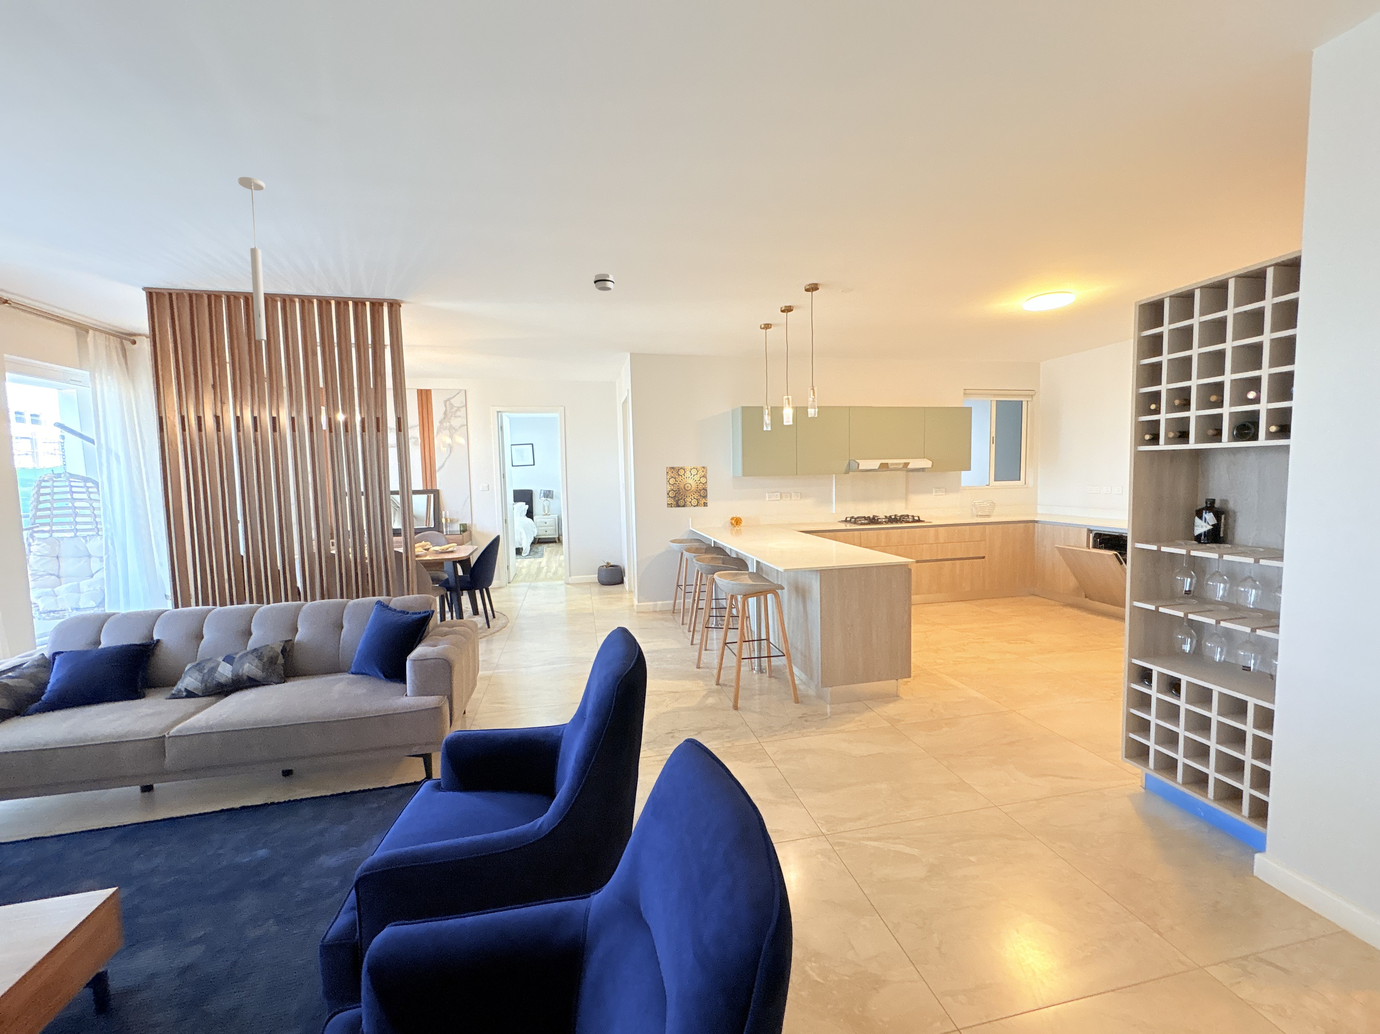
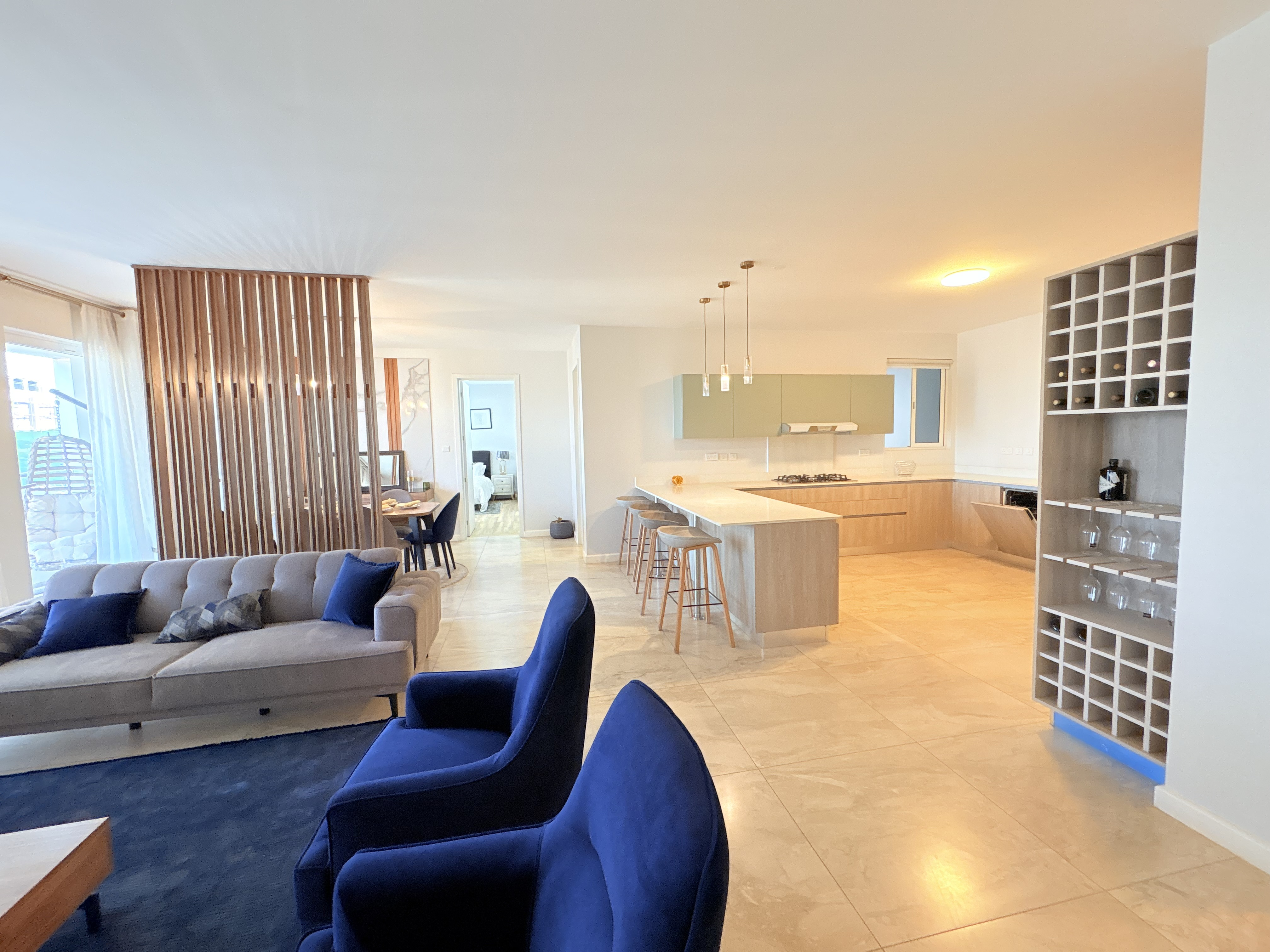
- wall art [666,466,708,508]
- ceiling light [238,176,266,341]
- smoke detector [593,274,615,291]
